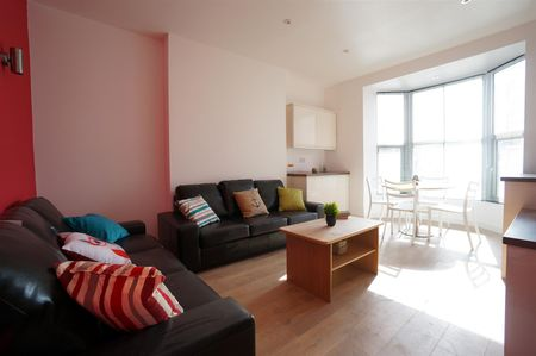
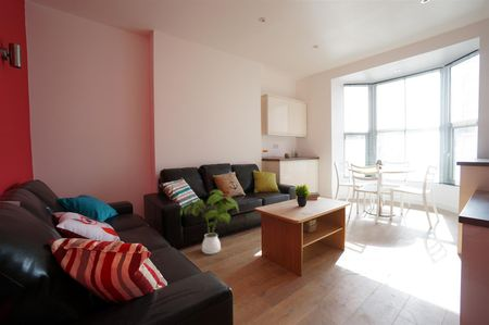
+ house plant [179,189,240,255]
